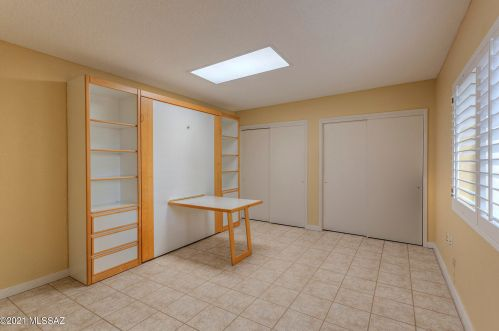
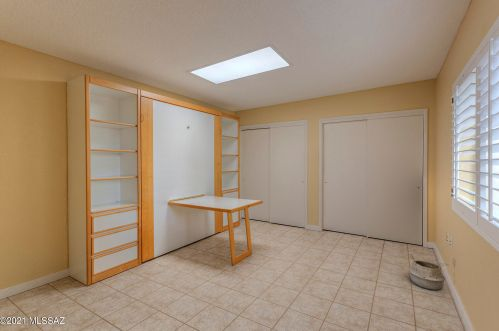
+ woven basket [408,253,449,291]
